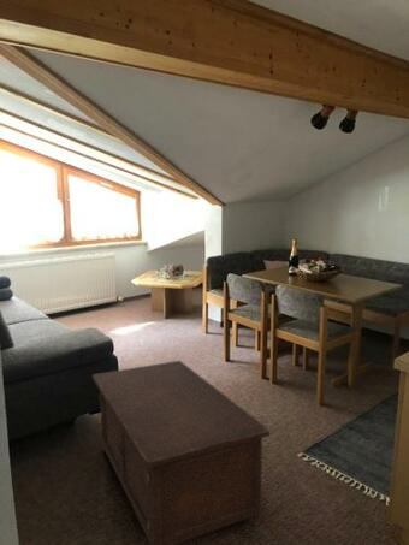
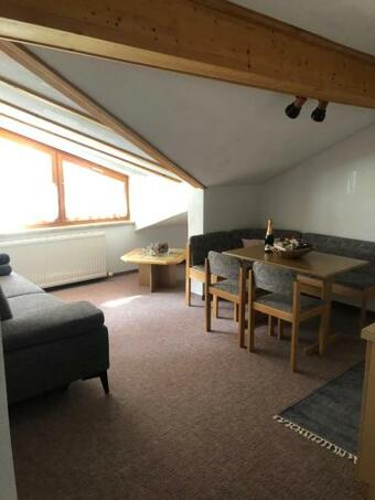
- cabinet [91,360,271,545]
